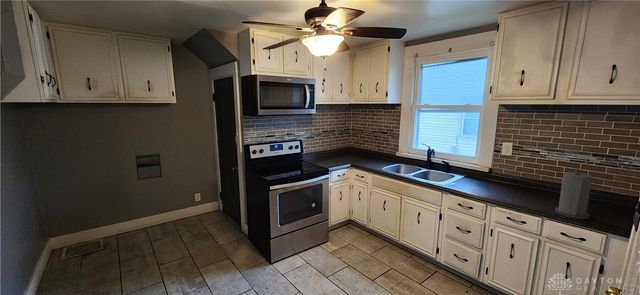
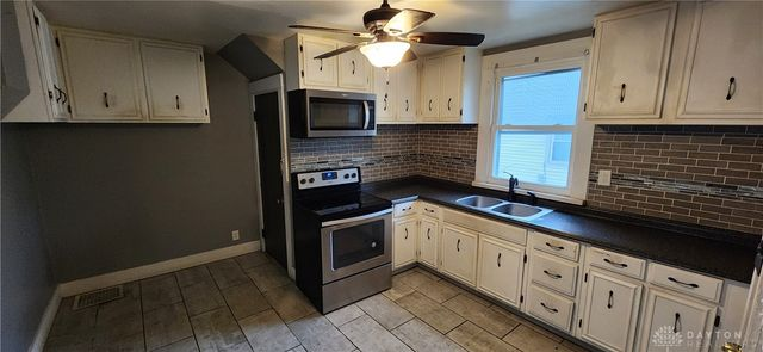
- paper towel [554,168,593,220]
- calendar [134,152,163,181]
